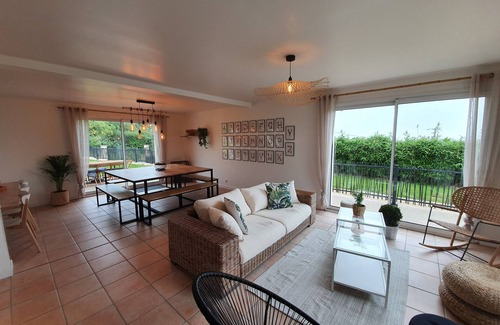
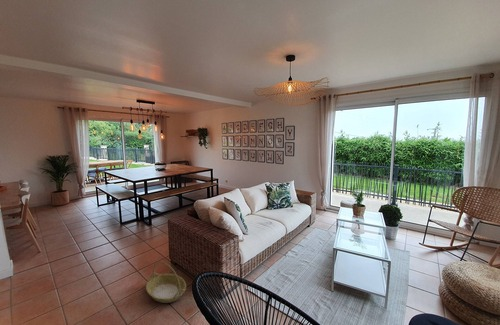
+ basket [145,260,187,304]
